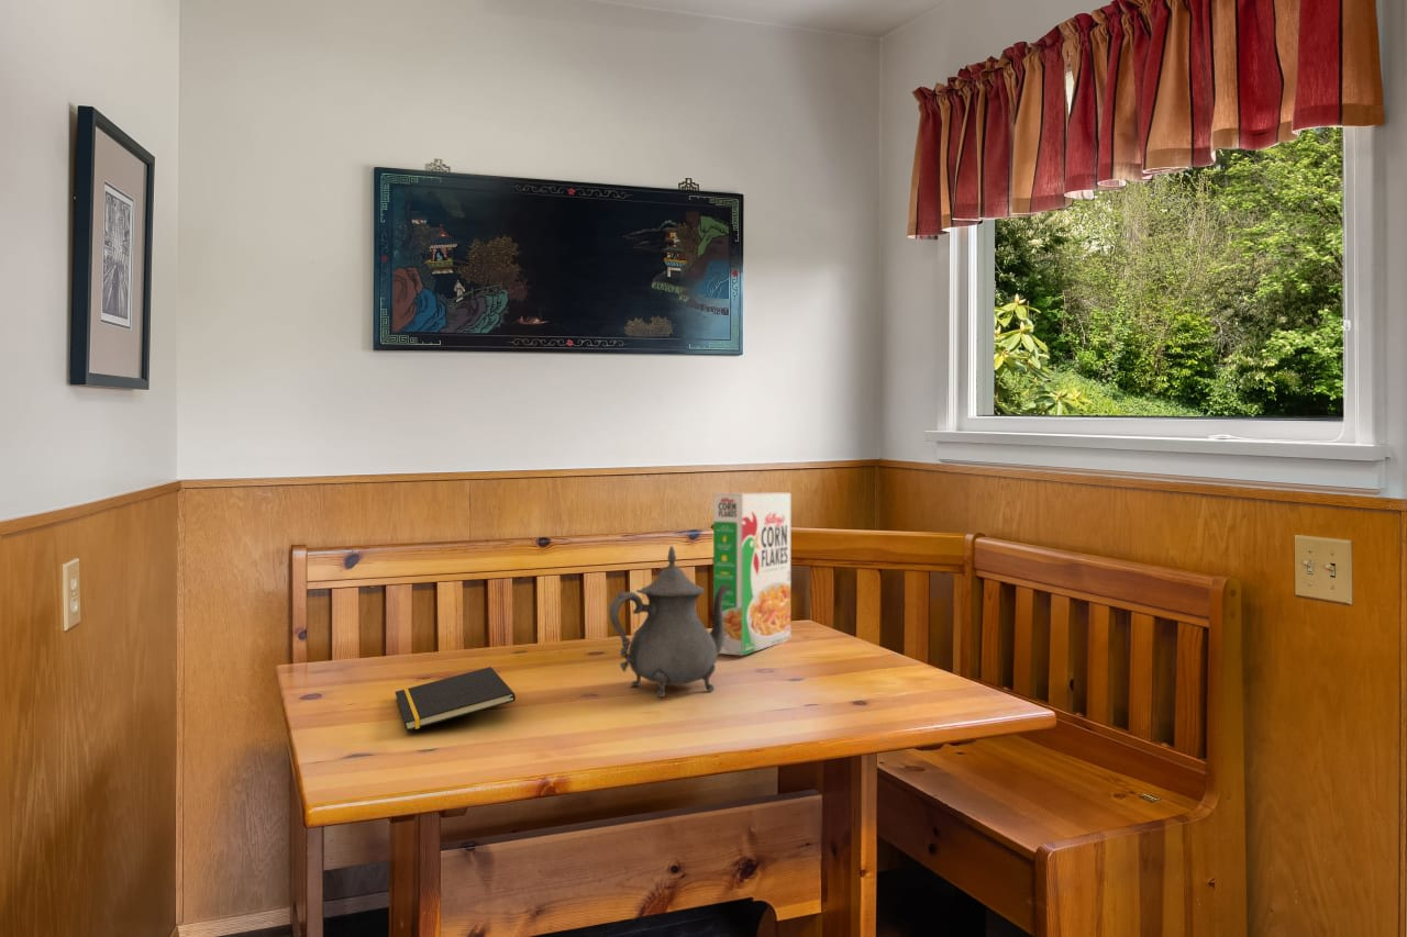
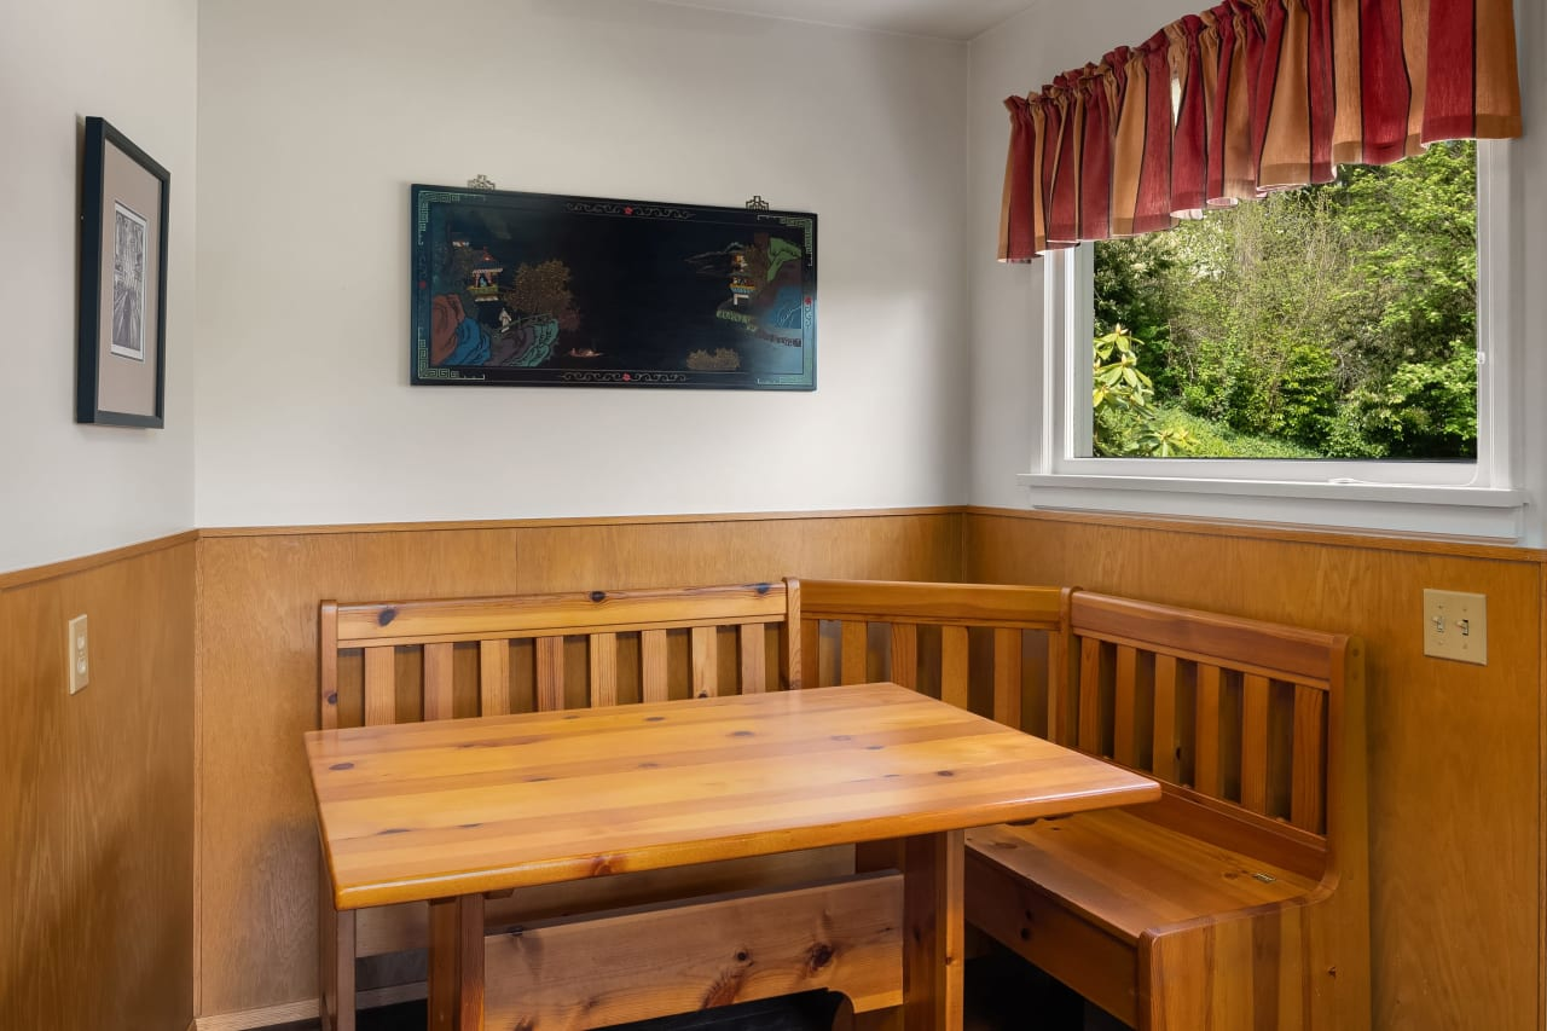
- notepad [394,666,517,732]
- teapot [608,545,732,698]
- cereal box [712,492,791,657]
